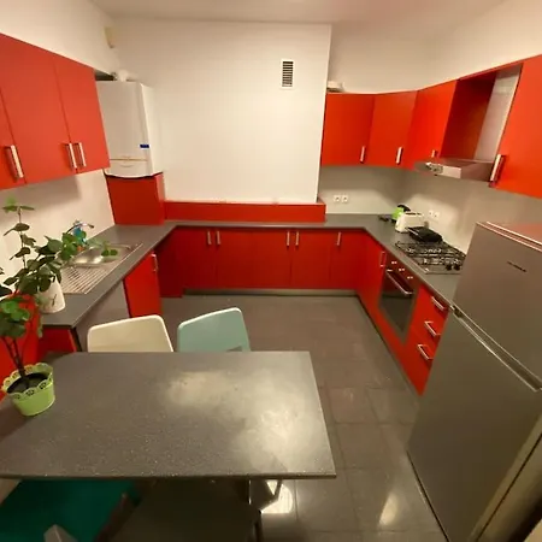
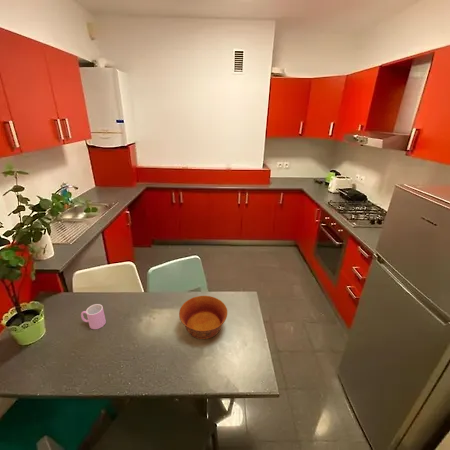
+ bowl [178,295,228,340]
+ cup [80,303,107,330]
